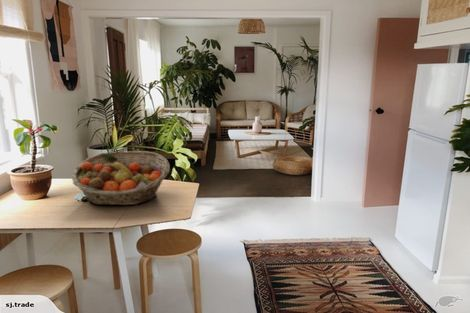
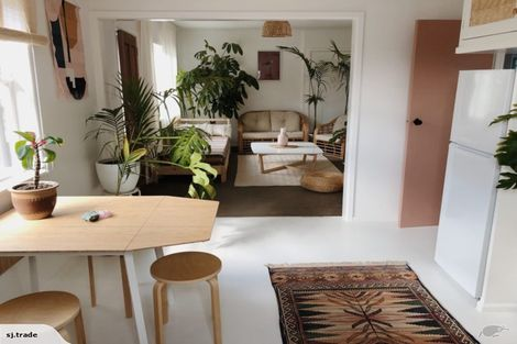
- fruit basket [70,150,171,206]
